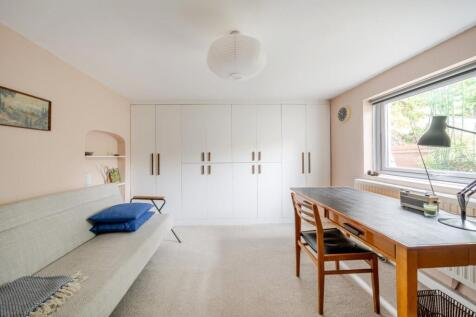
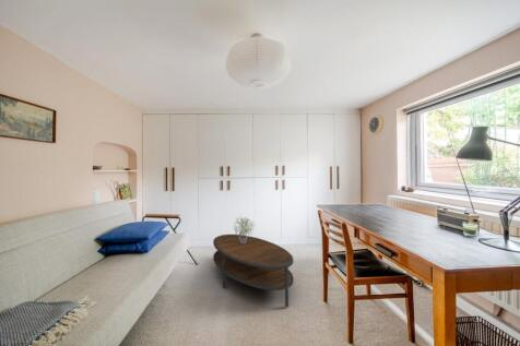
+ potted plant [232,214,257,243]
+ coffee table [212,234,295,308]
